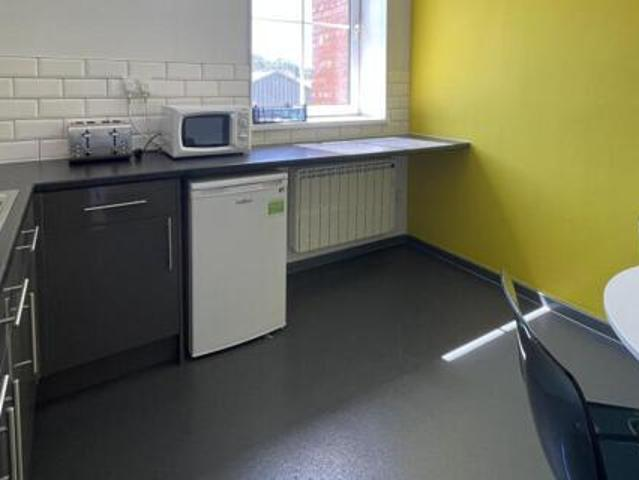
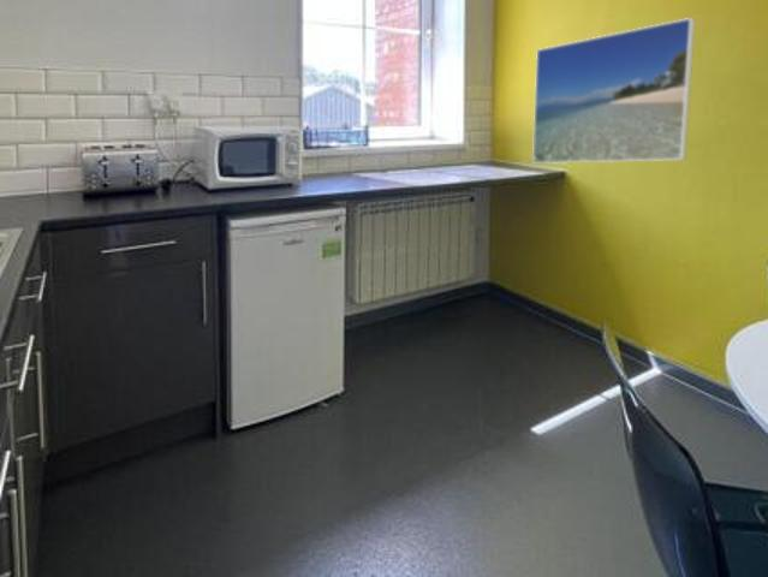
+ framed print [531,17,696,165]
